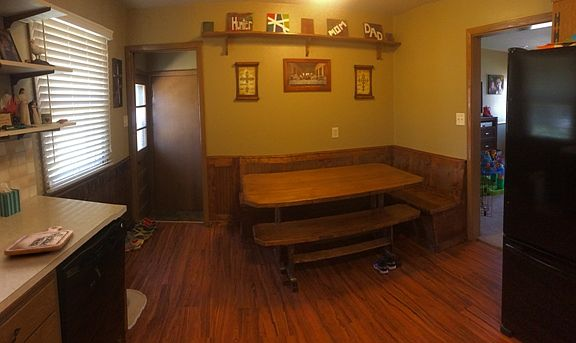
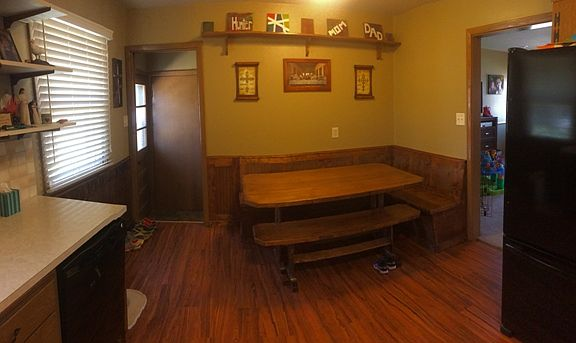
- cutting board [3,226,74,256]
